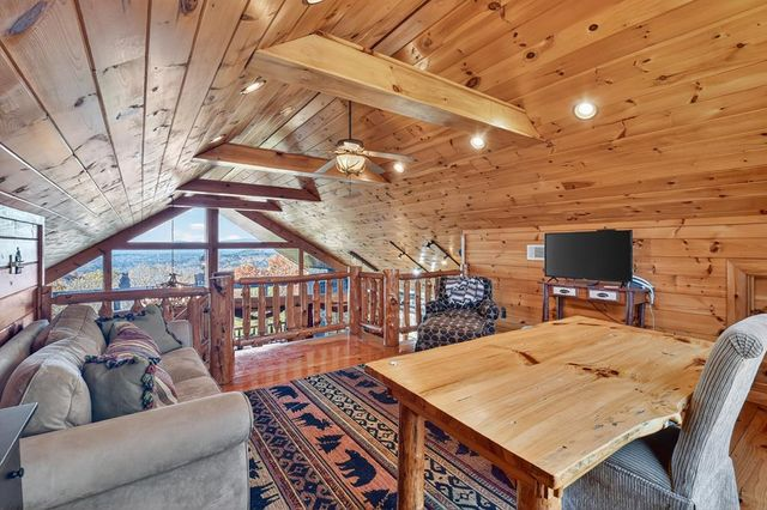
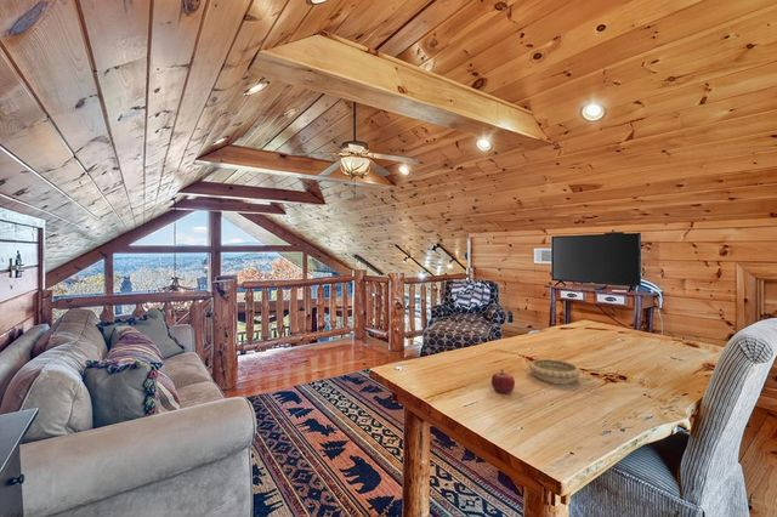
+ decorative bowl [528,358,583,385]
+ fruit [490,368,516,396]
